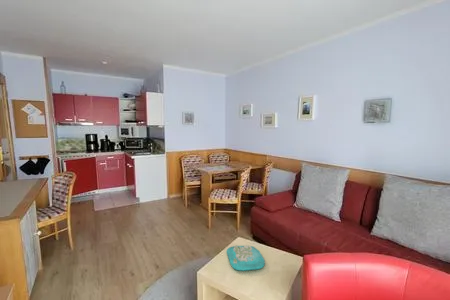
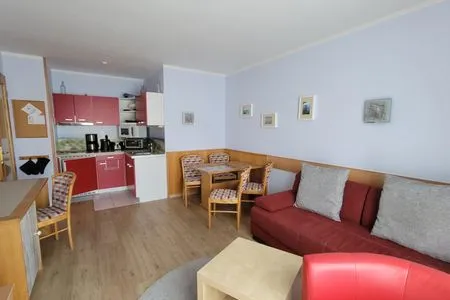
- decorative tray [226,244,266,272]
